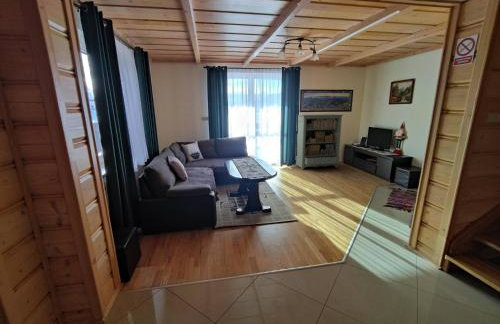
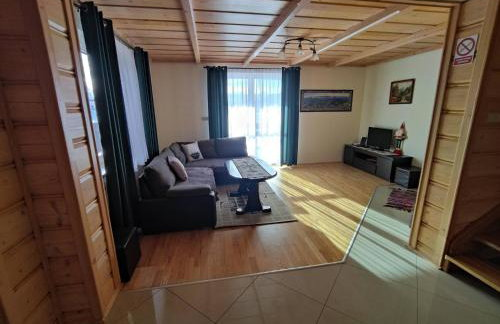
- bookshelf [294,113,344,170]
